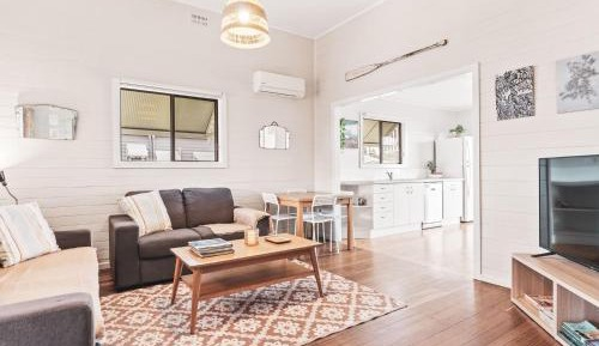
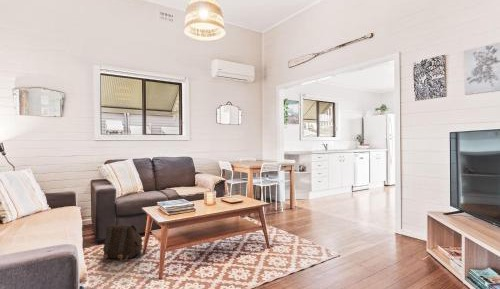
+ satchel [102,224,143,263]
